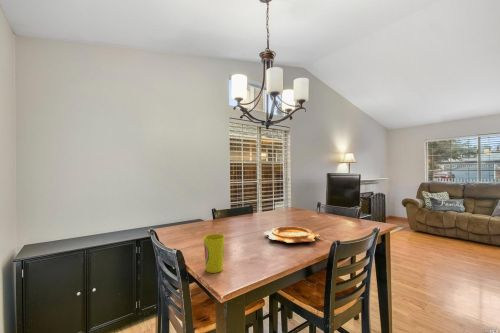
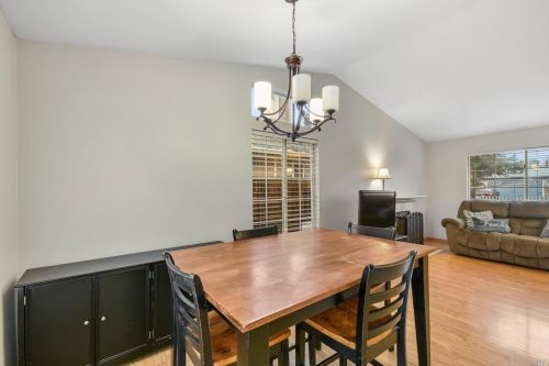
- cup [203,233,226,274]
- decorative bowl [263,226,320,244]
